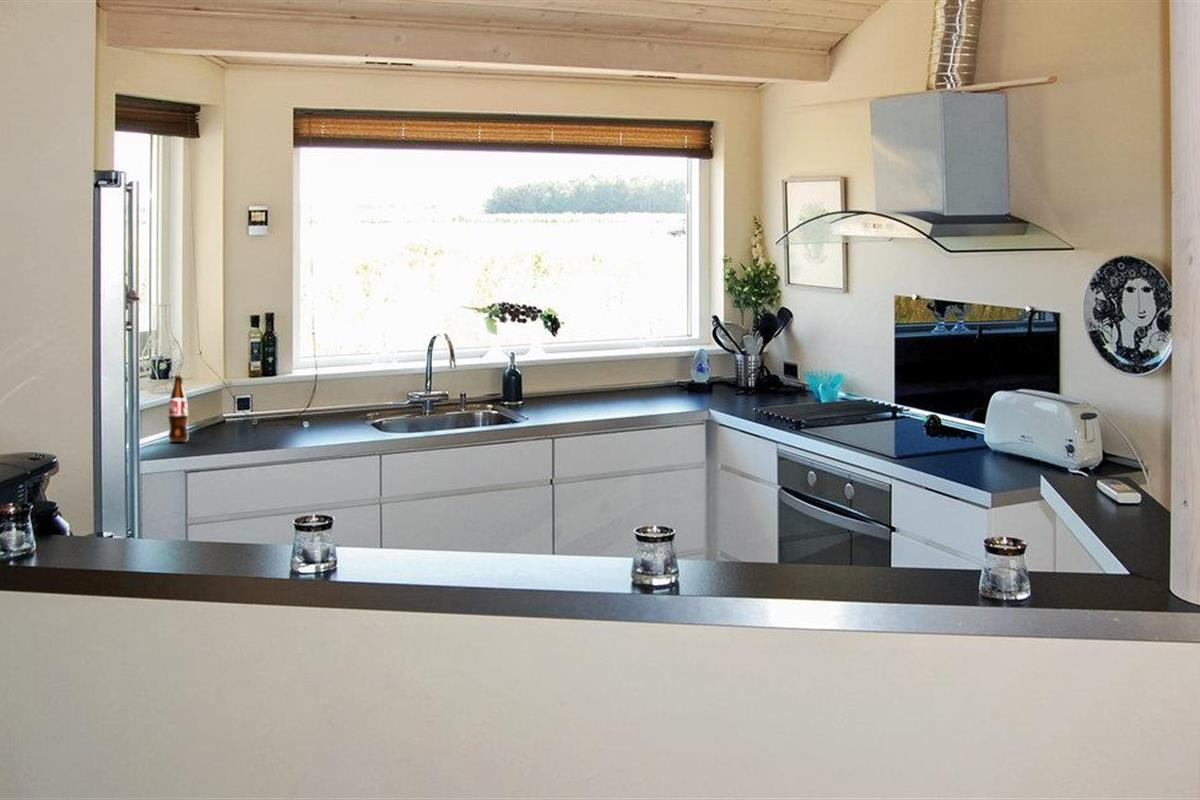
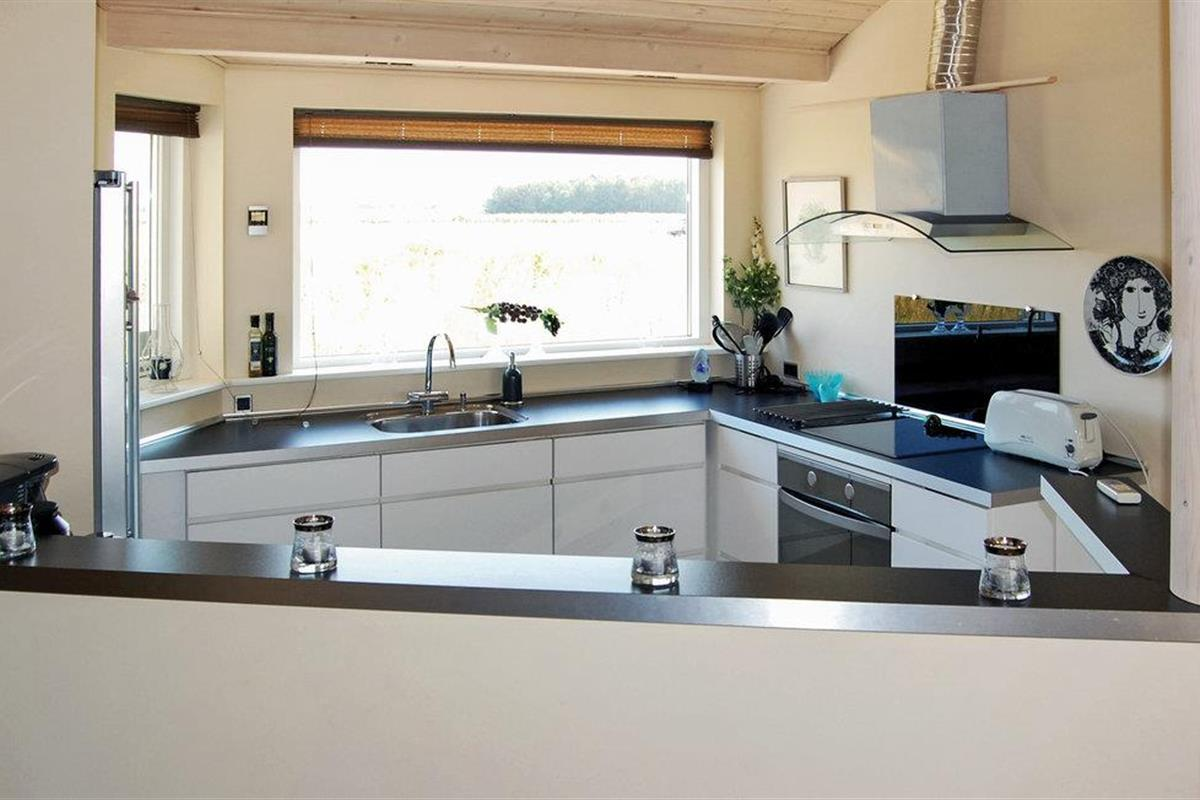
- bottle [167,375,190,443]
